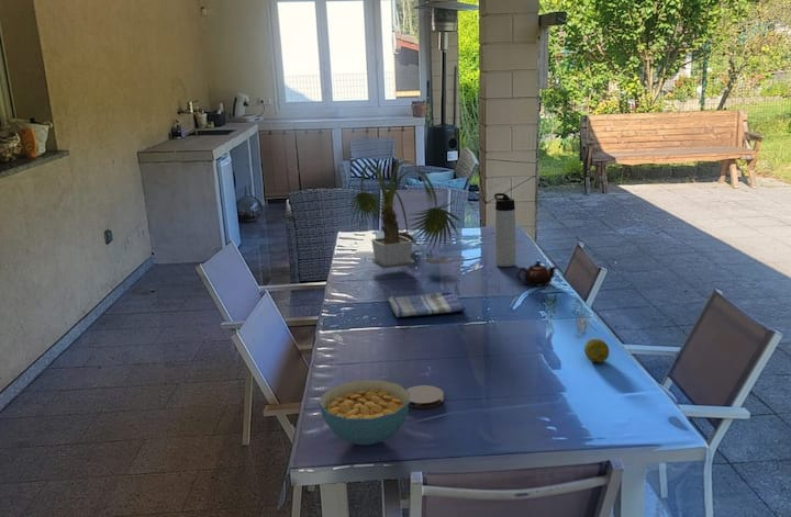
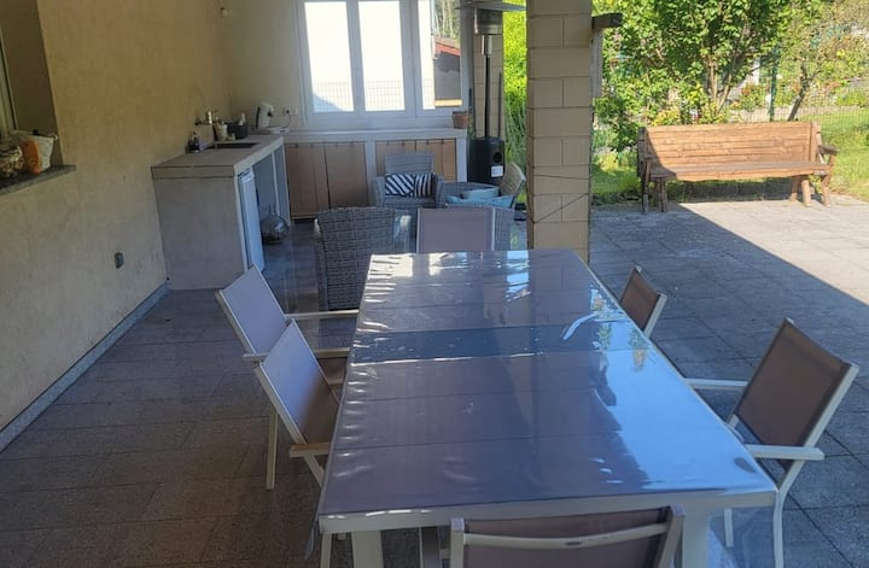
- thermos bottle [493,192,517,268]
- fruit [583,338,610,363]
- dish towel [387,291,467,318]
- teapot [515,260,558,288]
- coaster [405,384,445,409]
- cereal bowl [319,379,410,447]
- plant [347,160,468,269]
